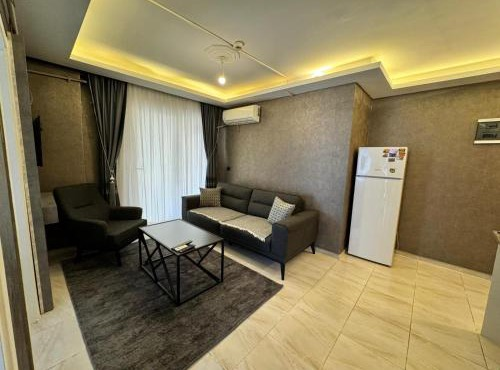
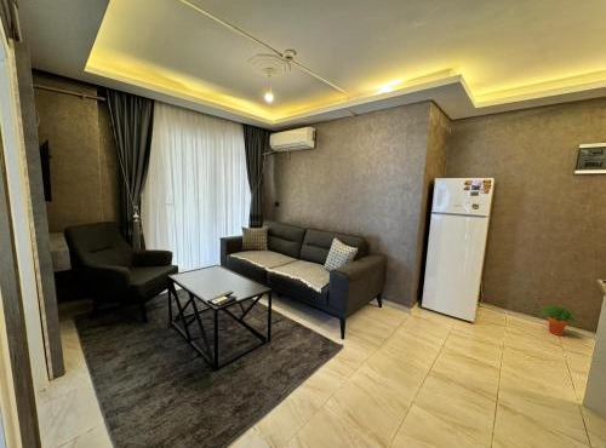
+ potted plant [538,304,581,337]
